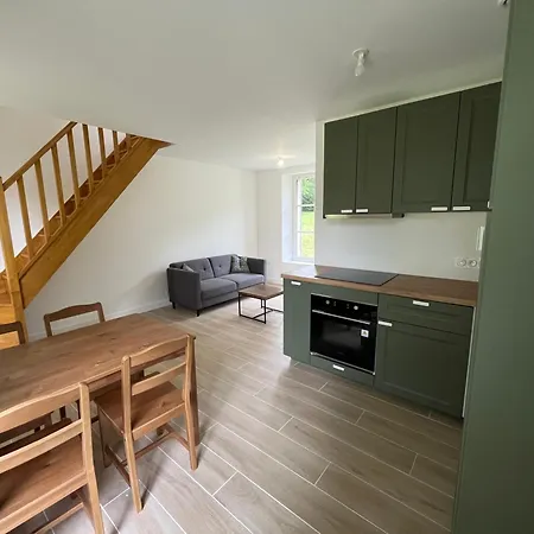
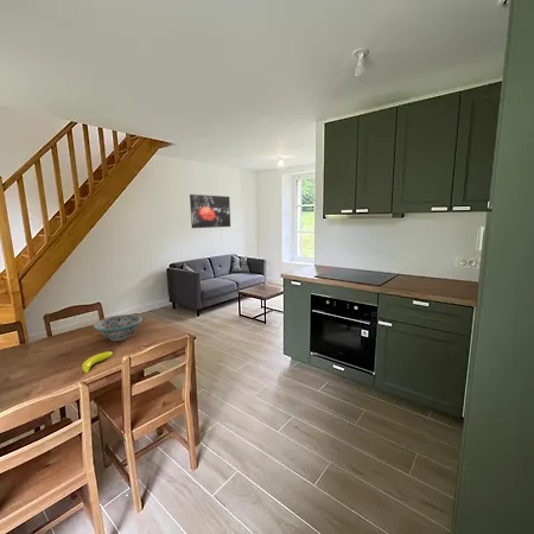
+ wall art [189,193,231,229]
+ decorative bowl [93,313,144,342]
+ banana [81,350,114,374]
